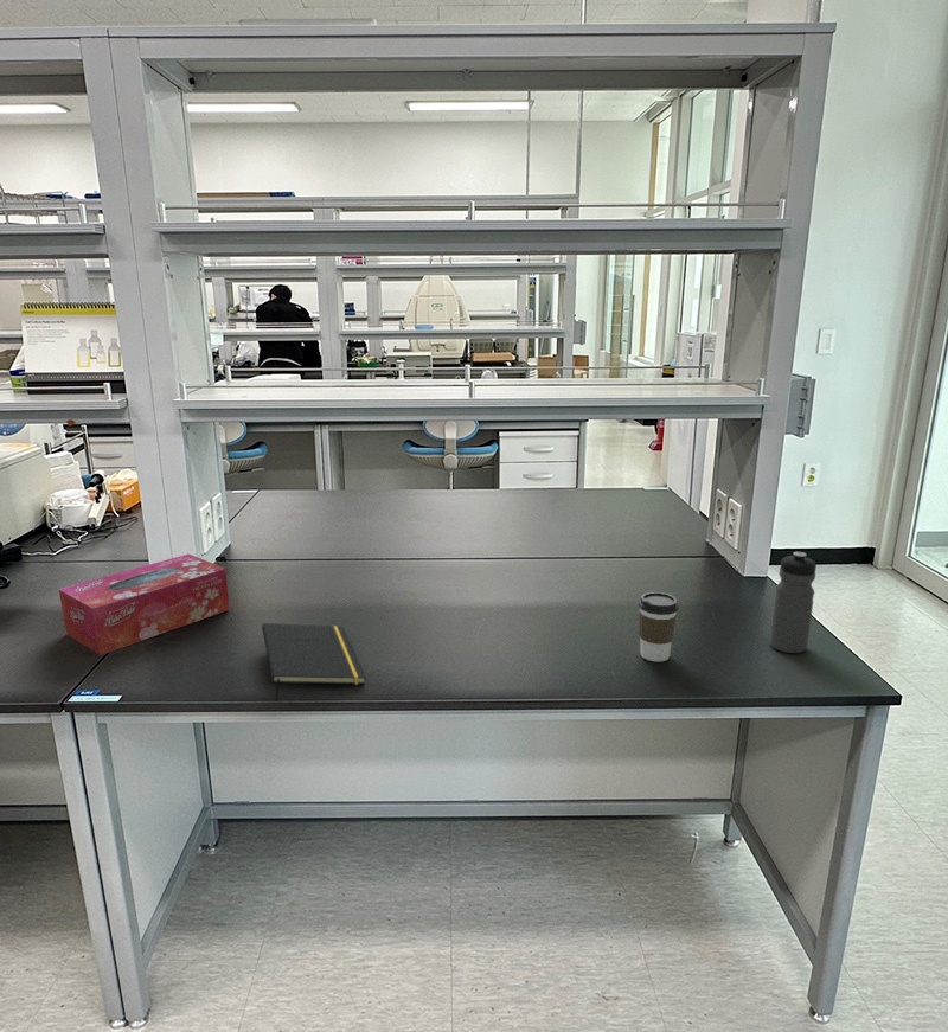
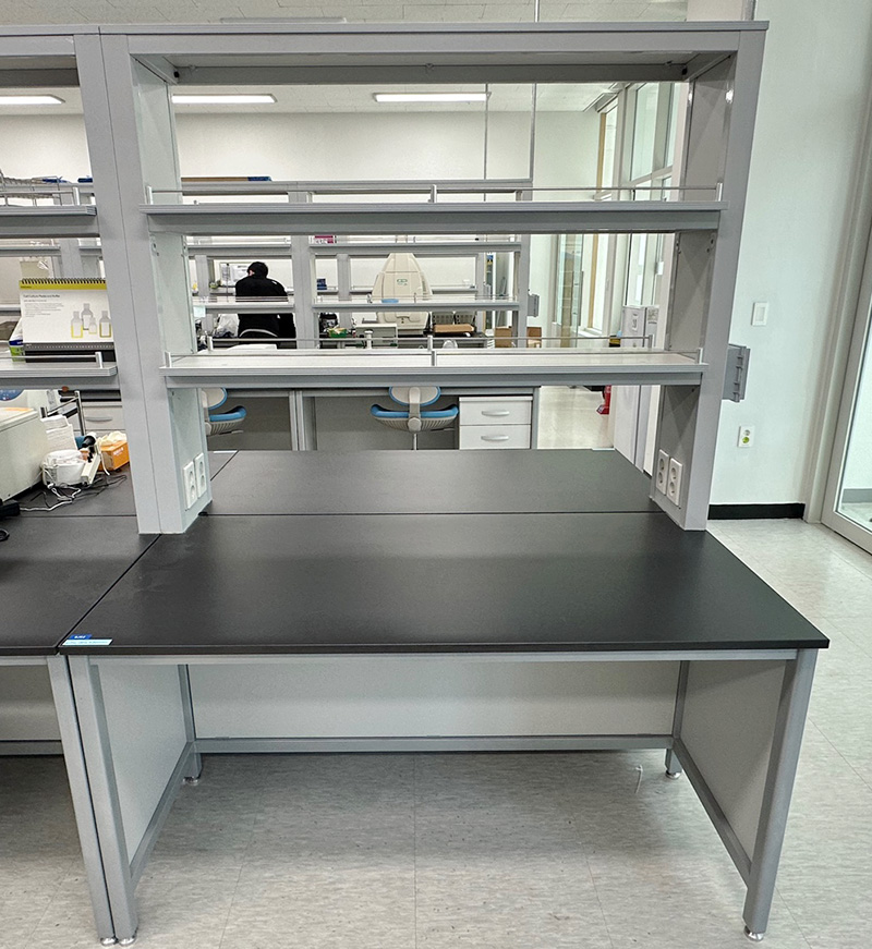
- coffee cup [638,591,680,662]
- water bottle [768,551,818,654]
- notepad [261,622,367,703]
- tissue box [58,552,230,656]
